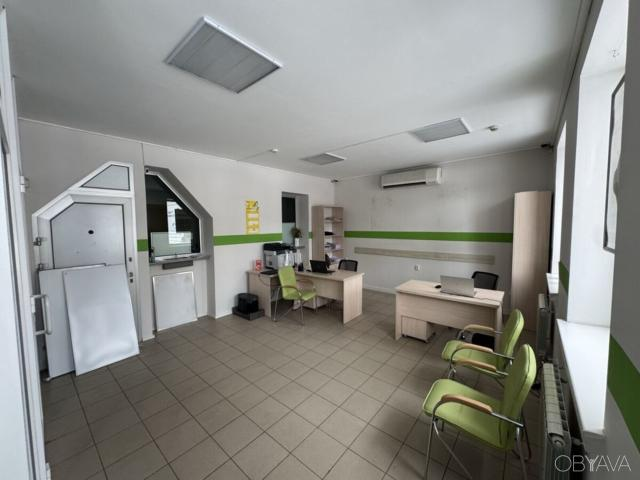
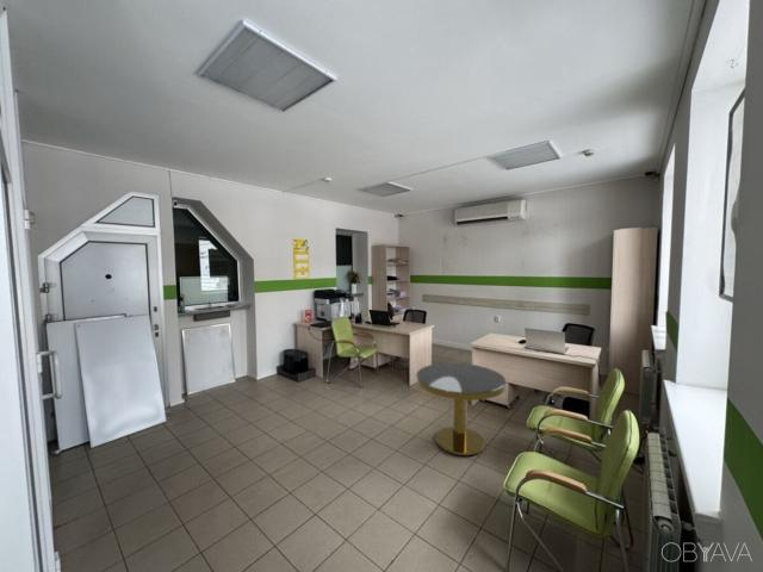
+ side table [415,362,507,456]
